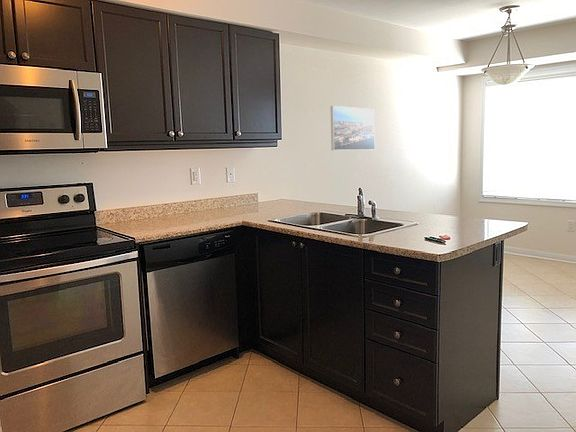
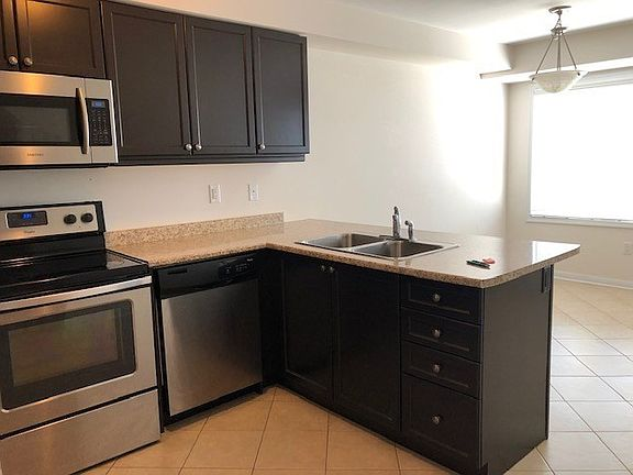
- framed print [330,105,376,151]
